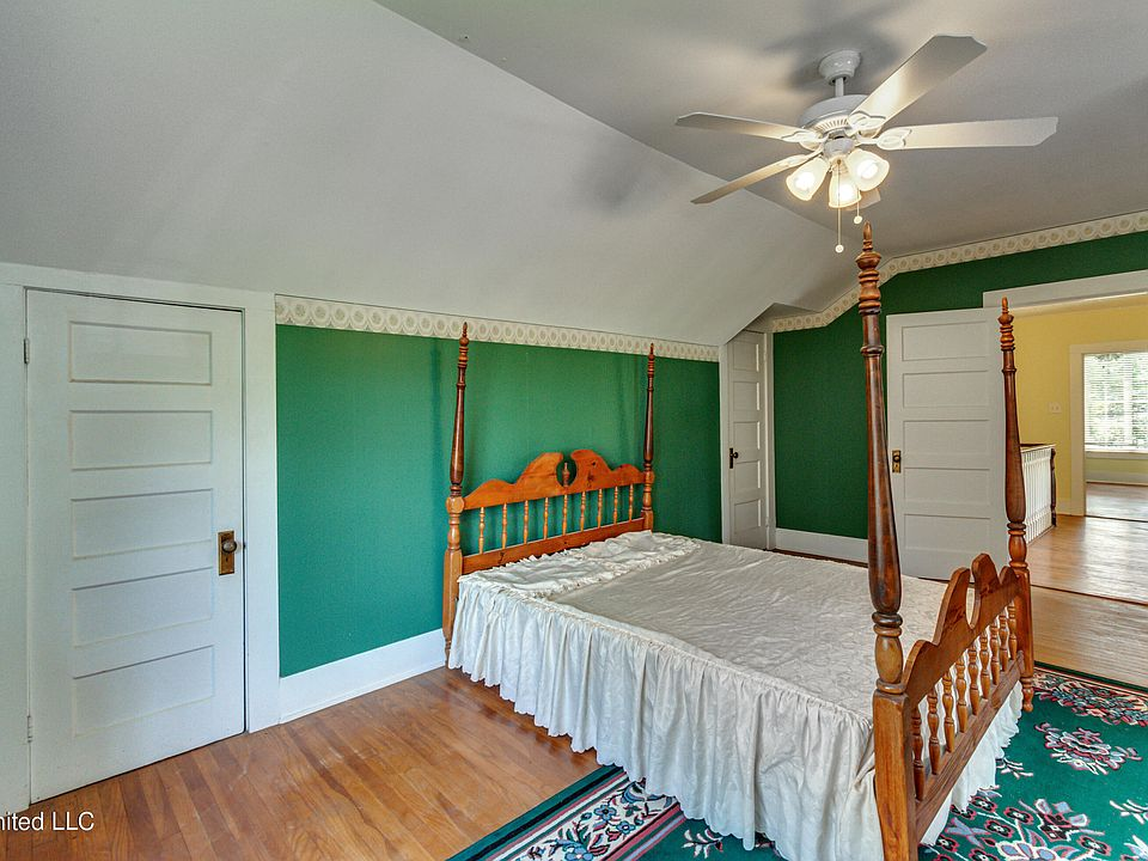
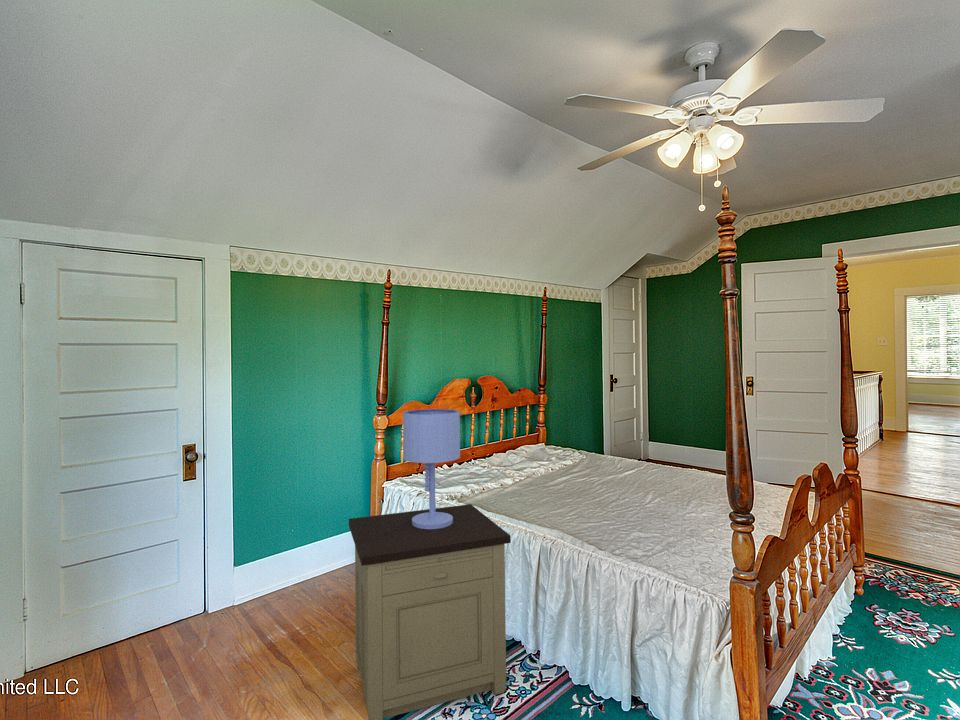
+ nightstand [348,503,512,720]
+ table lamp [402,408,461,529]
